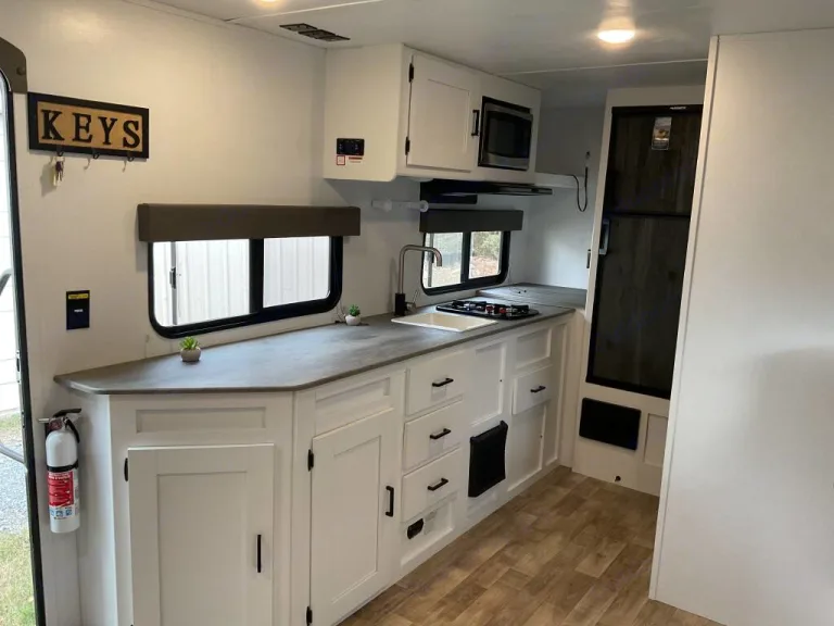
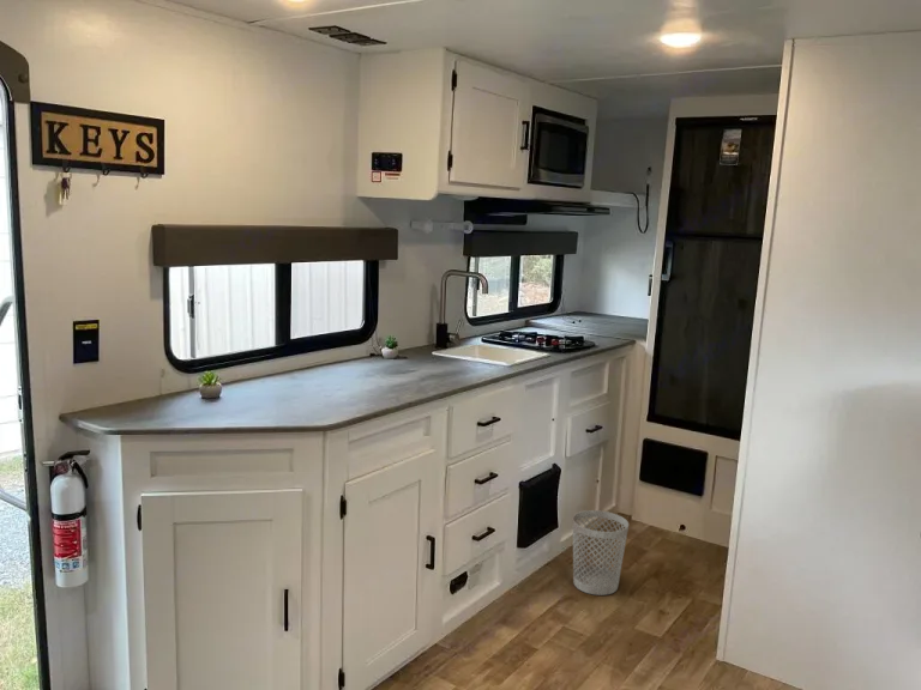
+ wastebasket [572,509,630,597]
